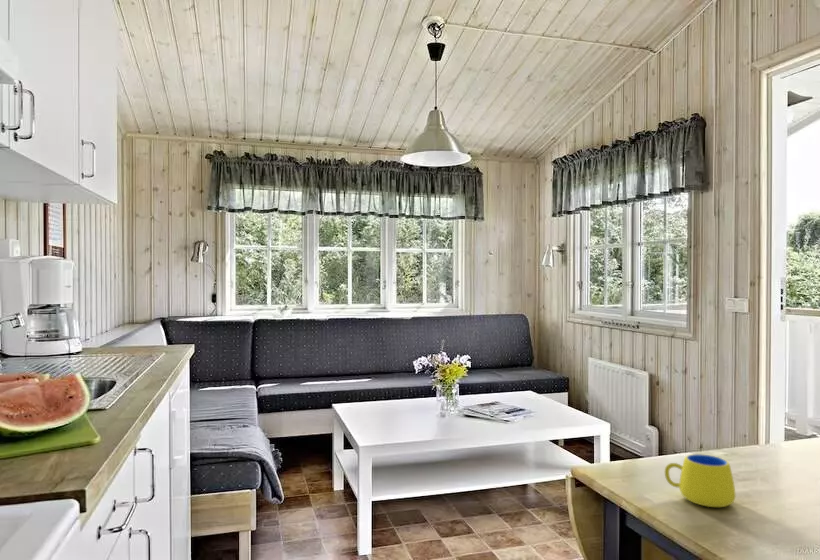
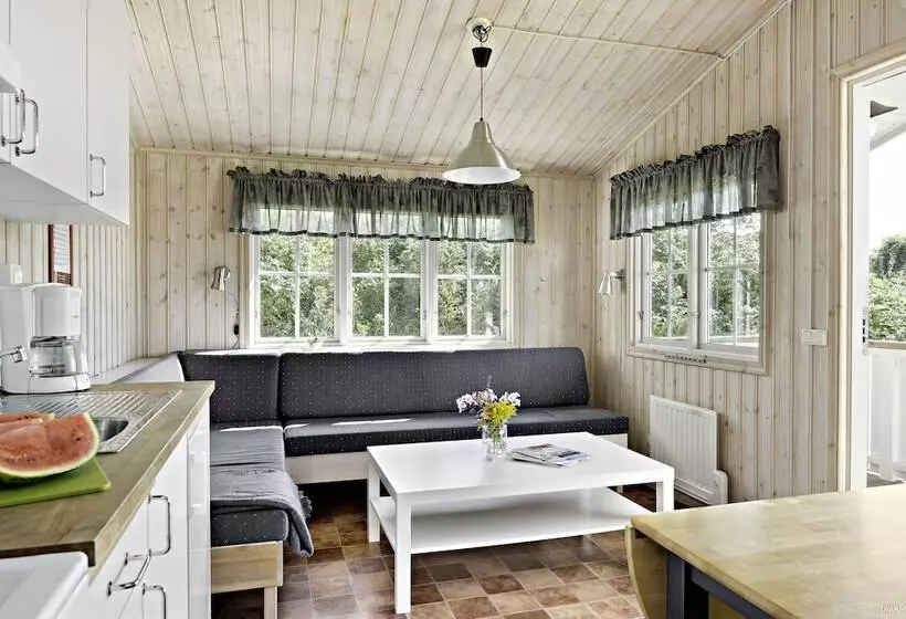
- mug [664,453,737,508]
